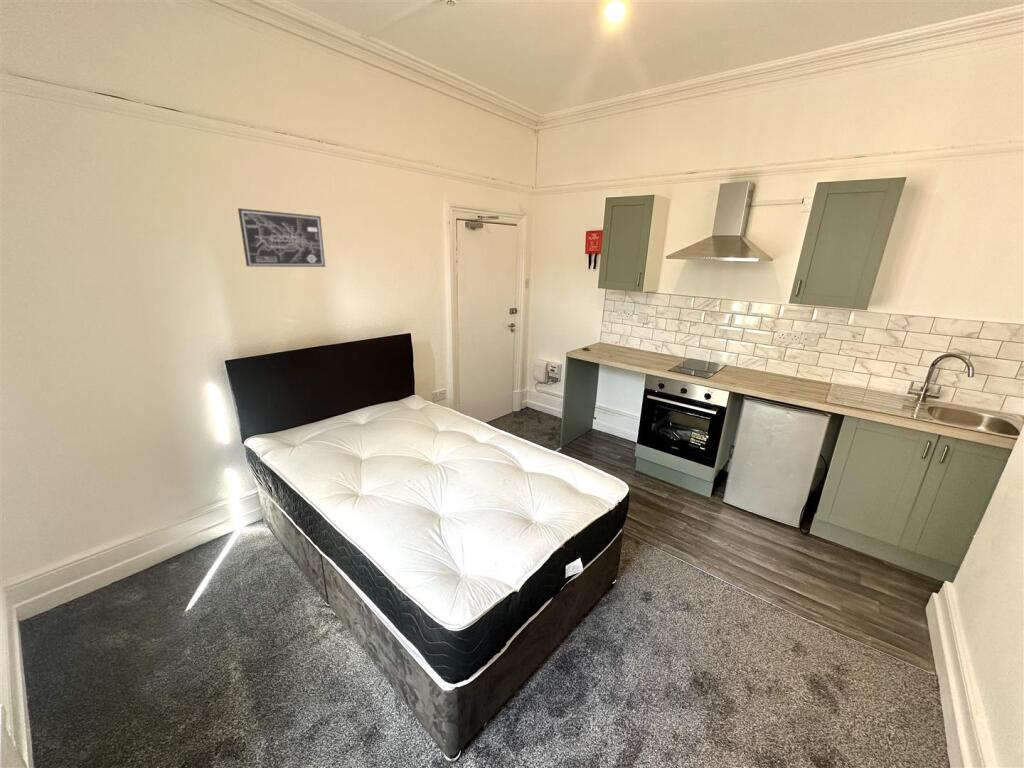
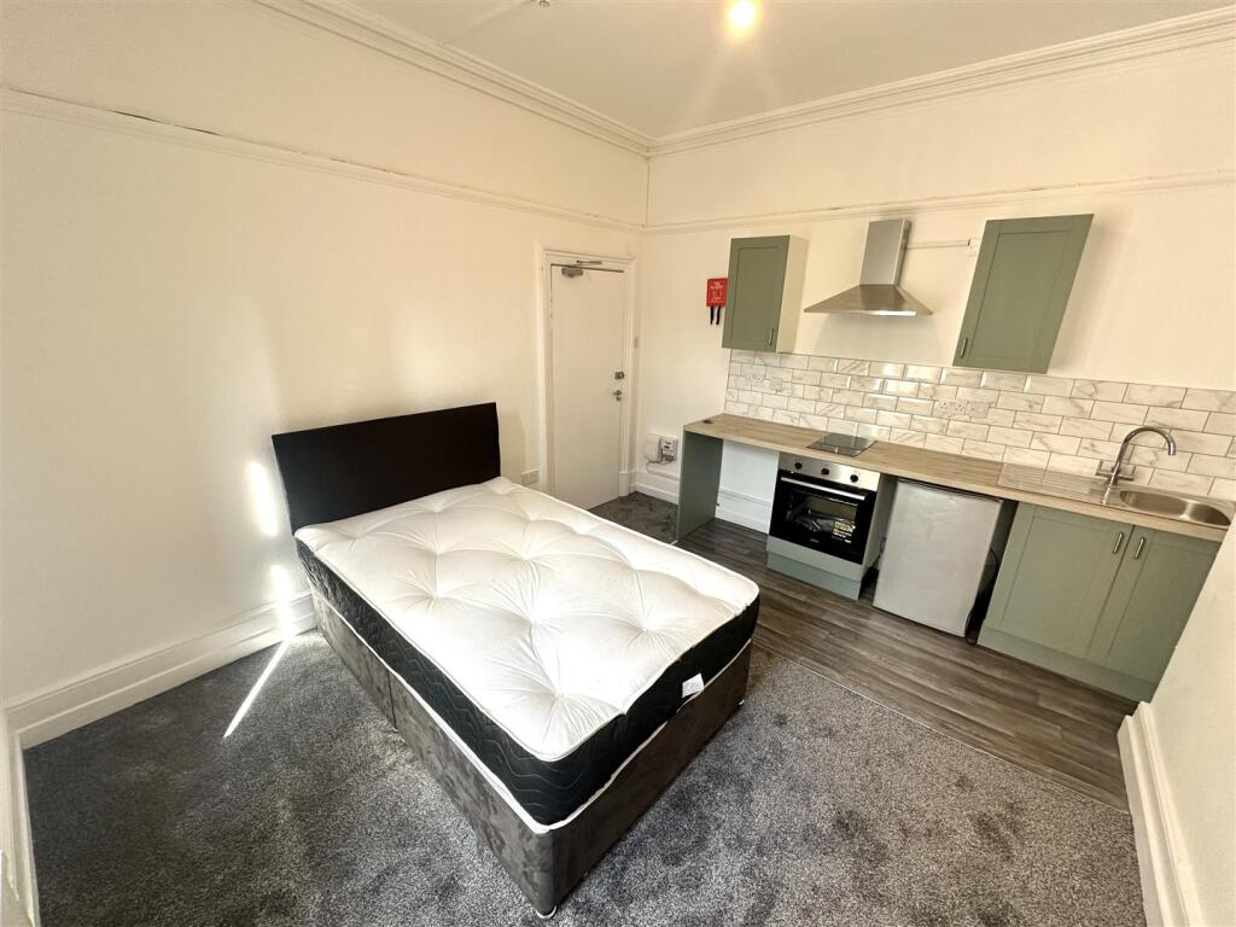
- wall art [237,207,326,268]
